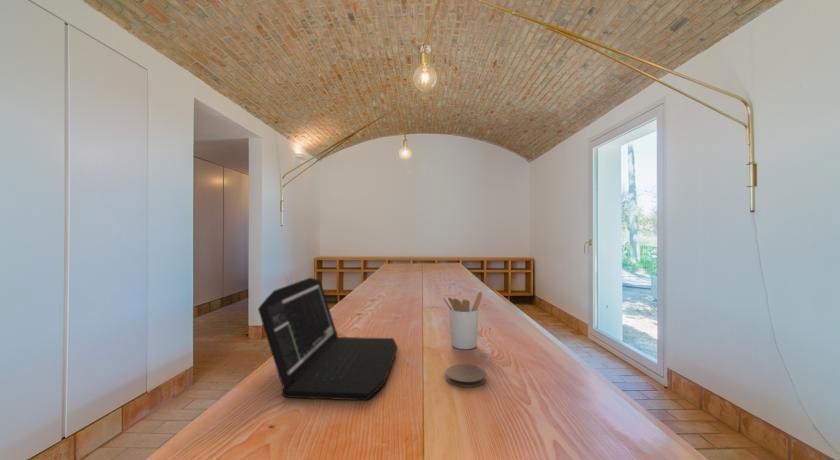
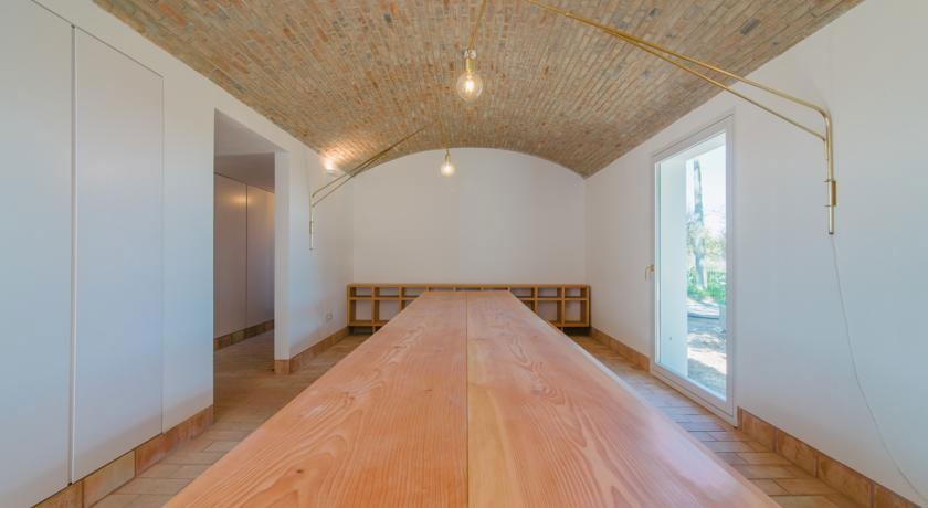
- coaster [445,363,487,389]
- laptop [257,277,398,402]
- utensil holder [442,291,483,350]
